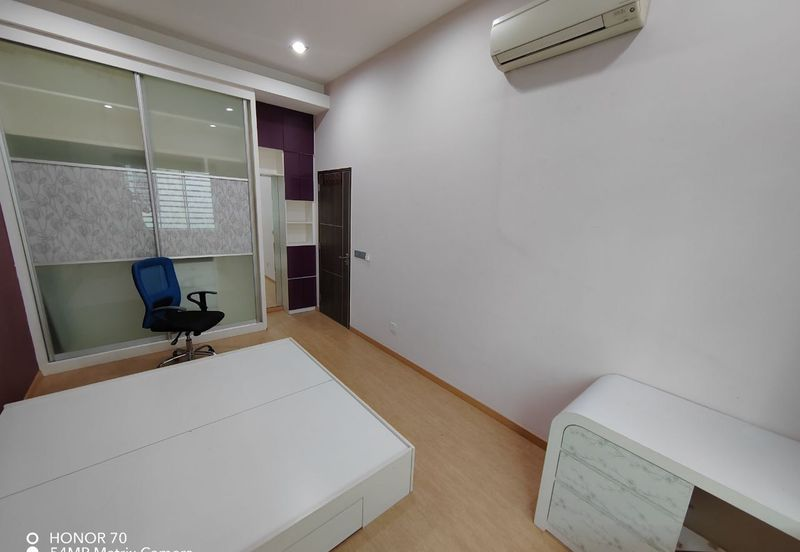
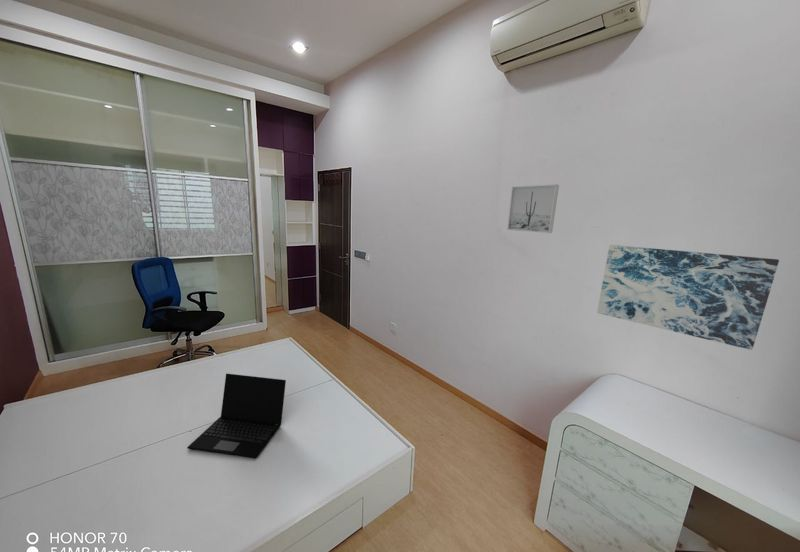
+ laptop [186,373,287,459]
+ wall art [596,244,780,351]
+ wall art [506,184,560,234]
